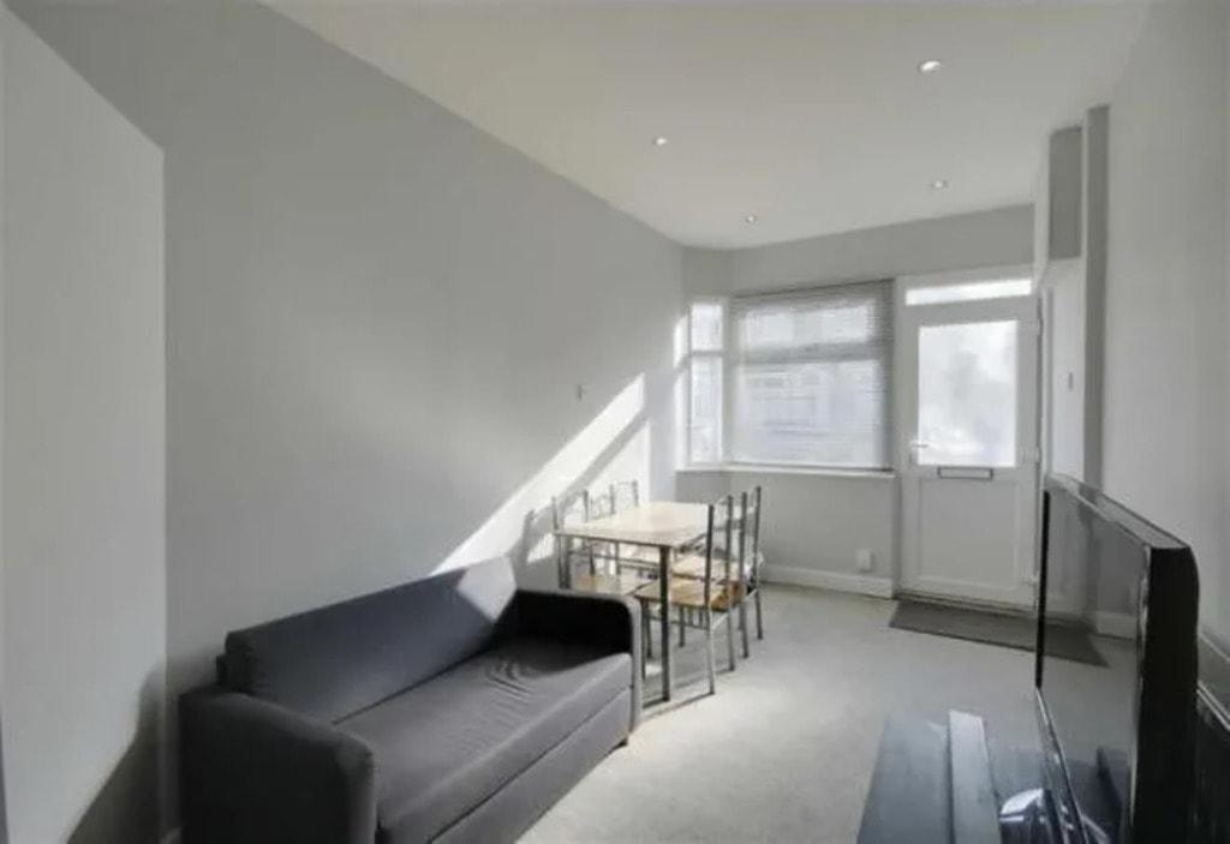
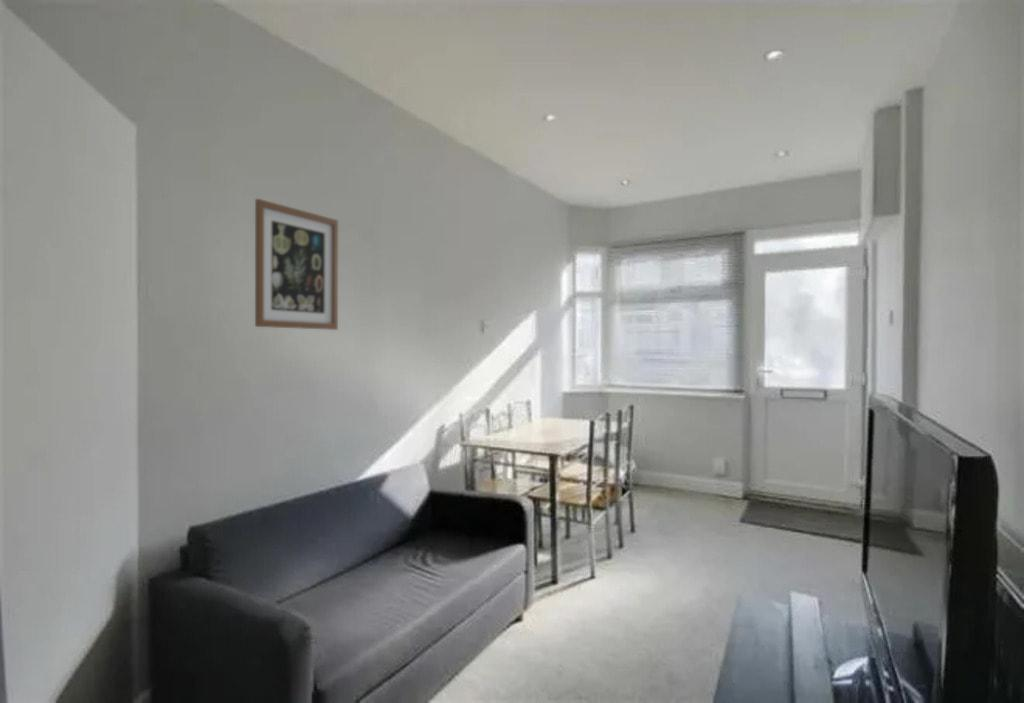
+ wall art [254,198,339,331]
